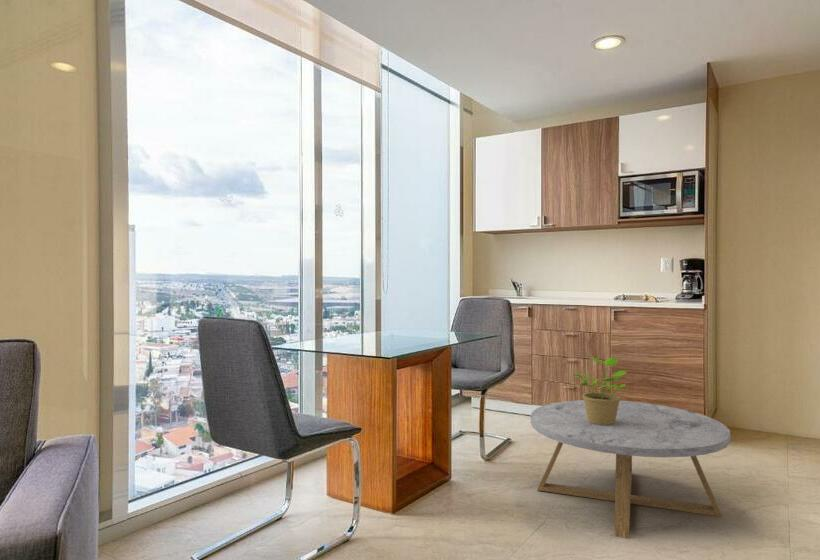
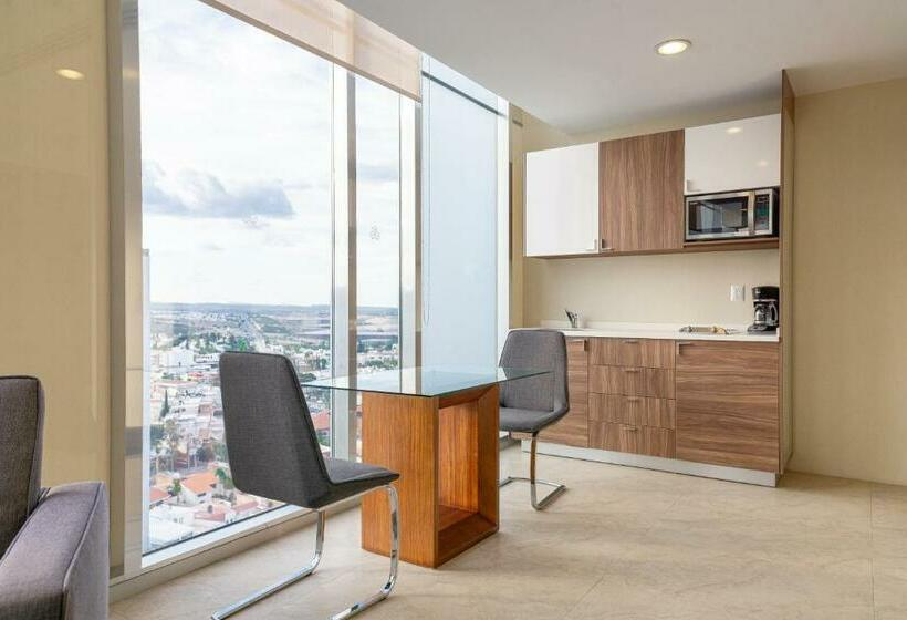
- potted plant [573,356,627,425]
- coffee table [530,399,731,540]
